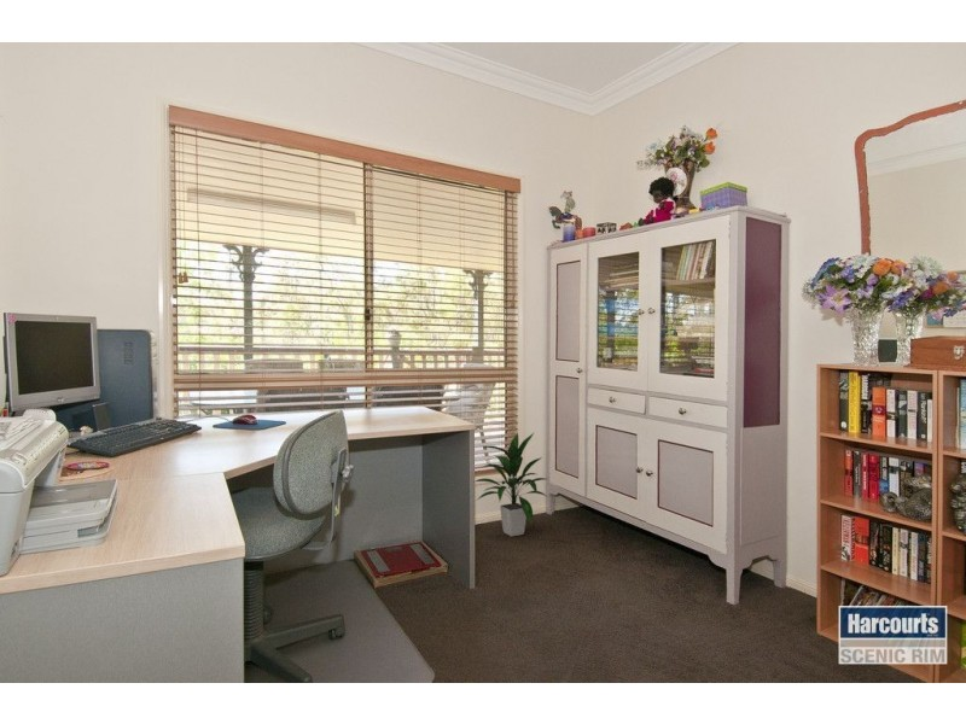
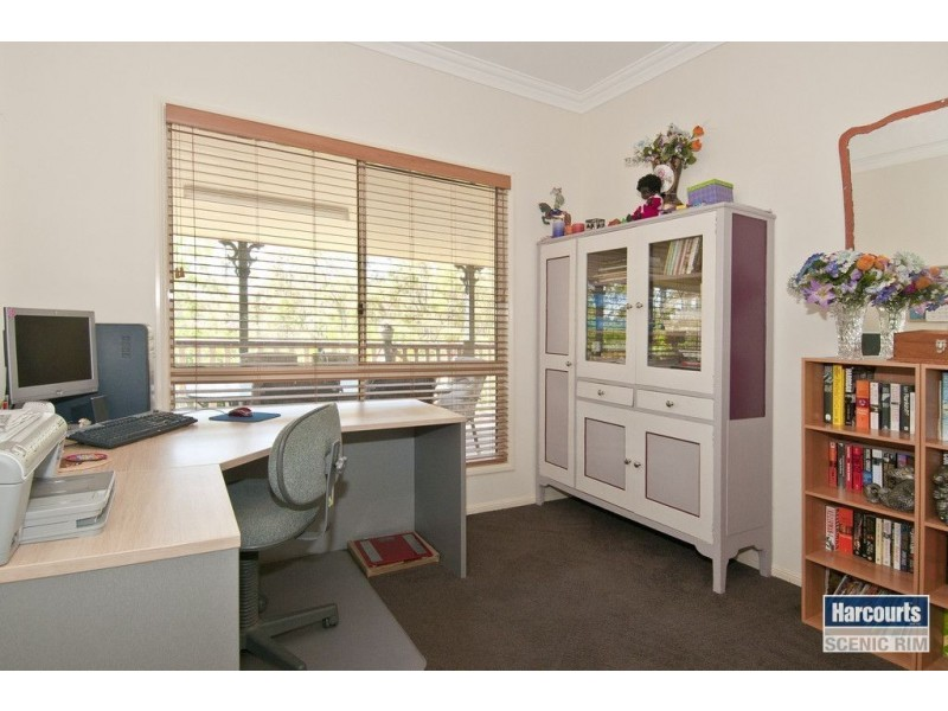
- indoor plant [475,431,549,537]
